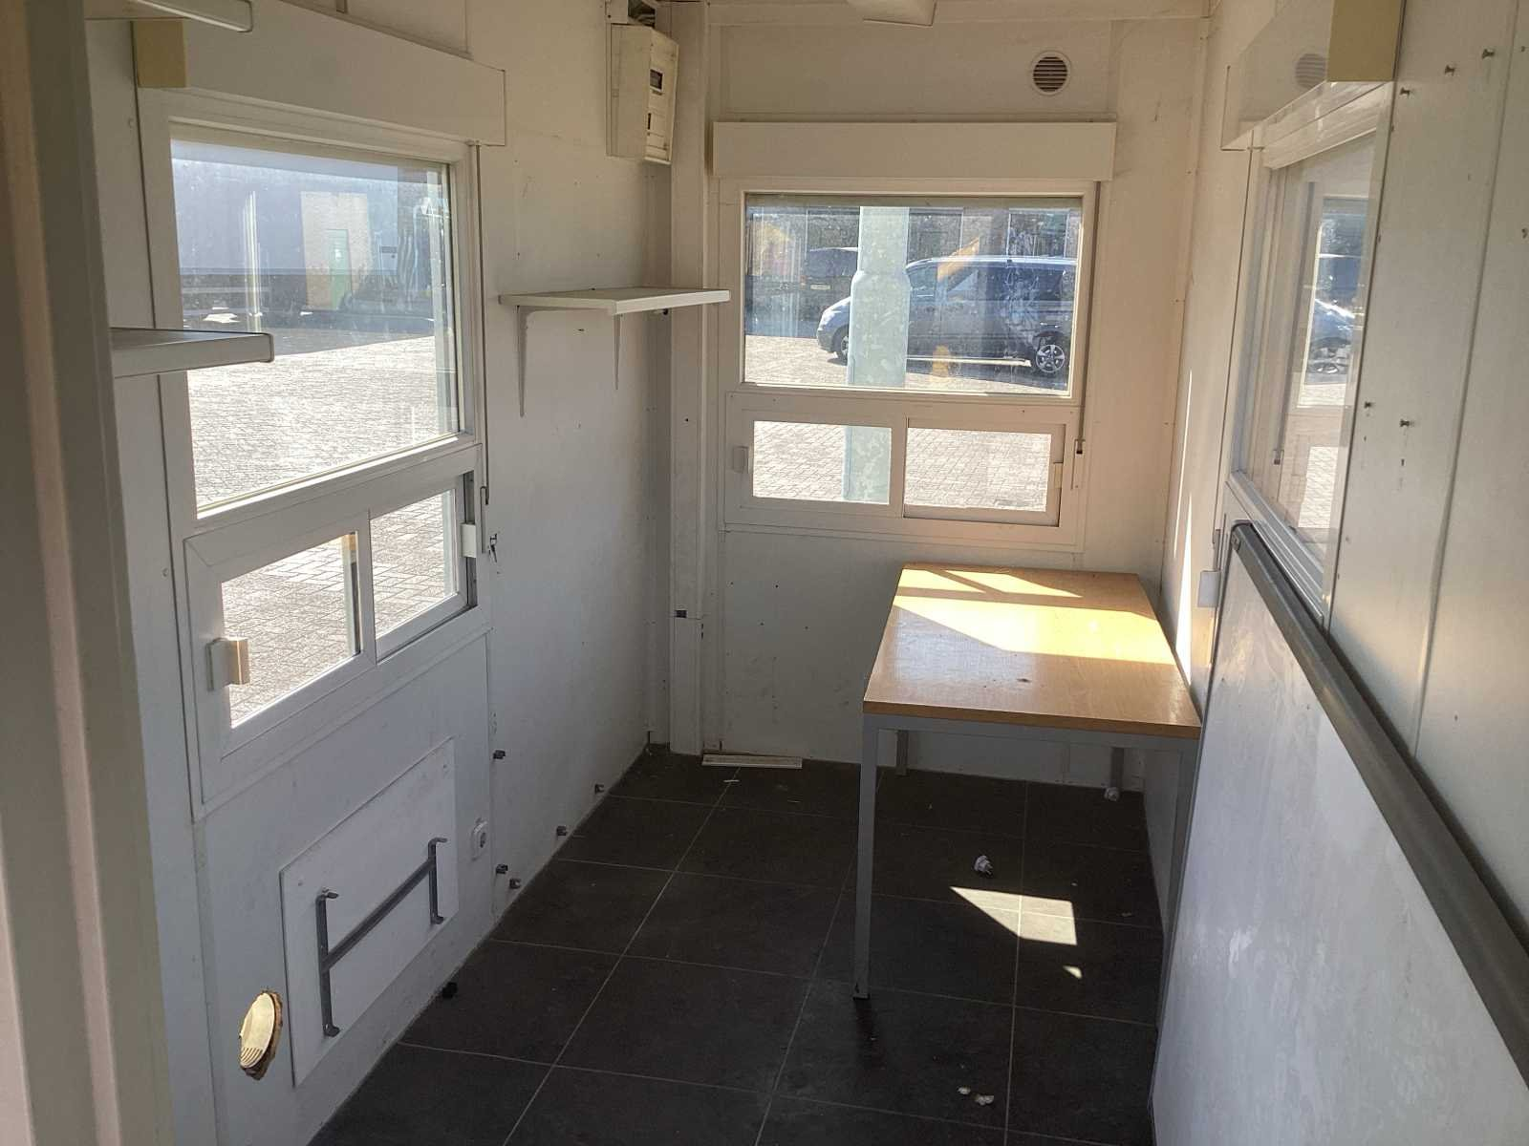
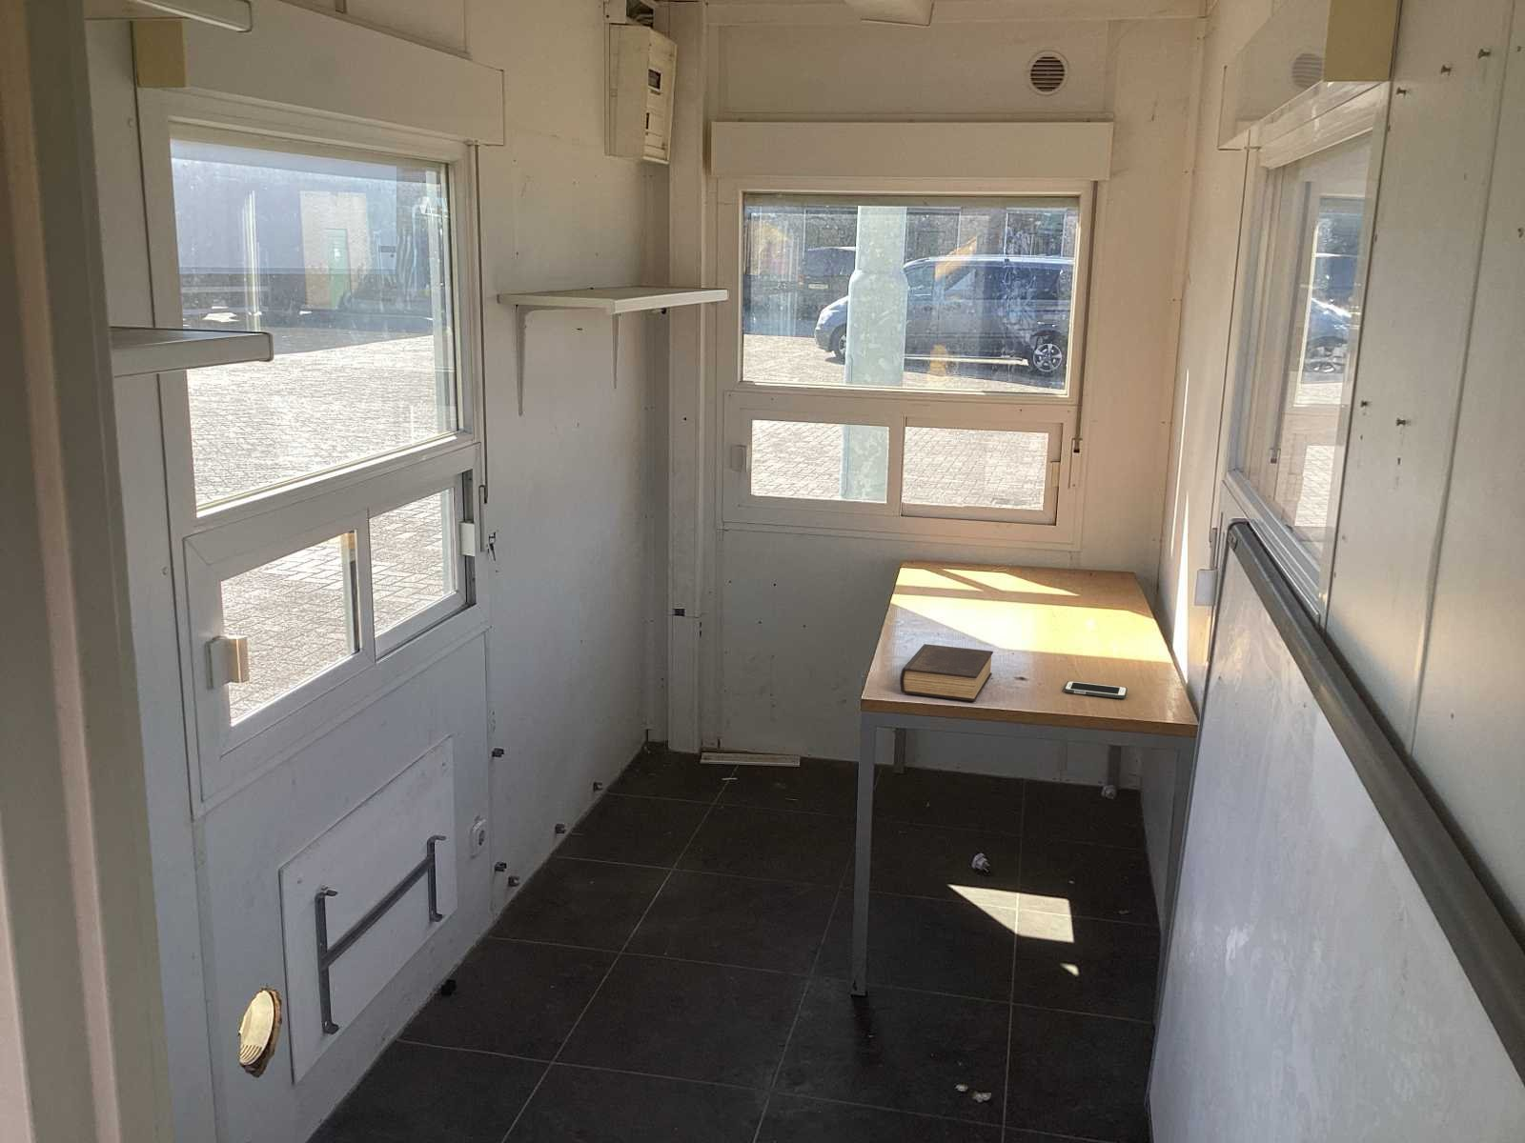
+ cell phone [1063,680,1129,699]
+ book [899,644,994,702]
